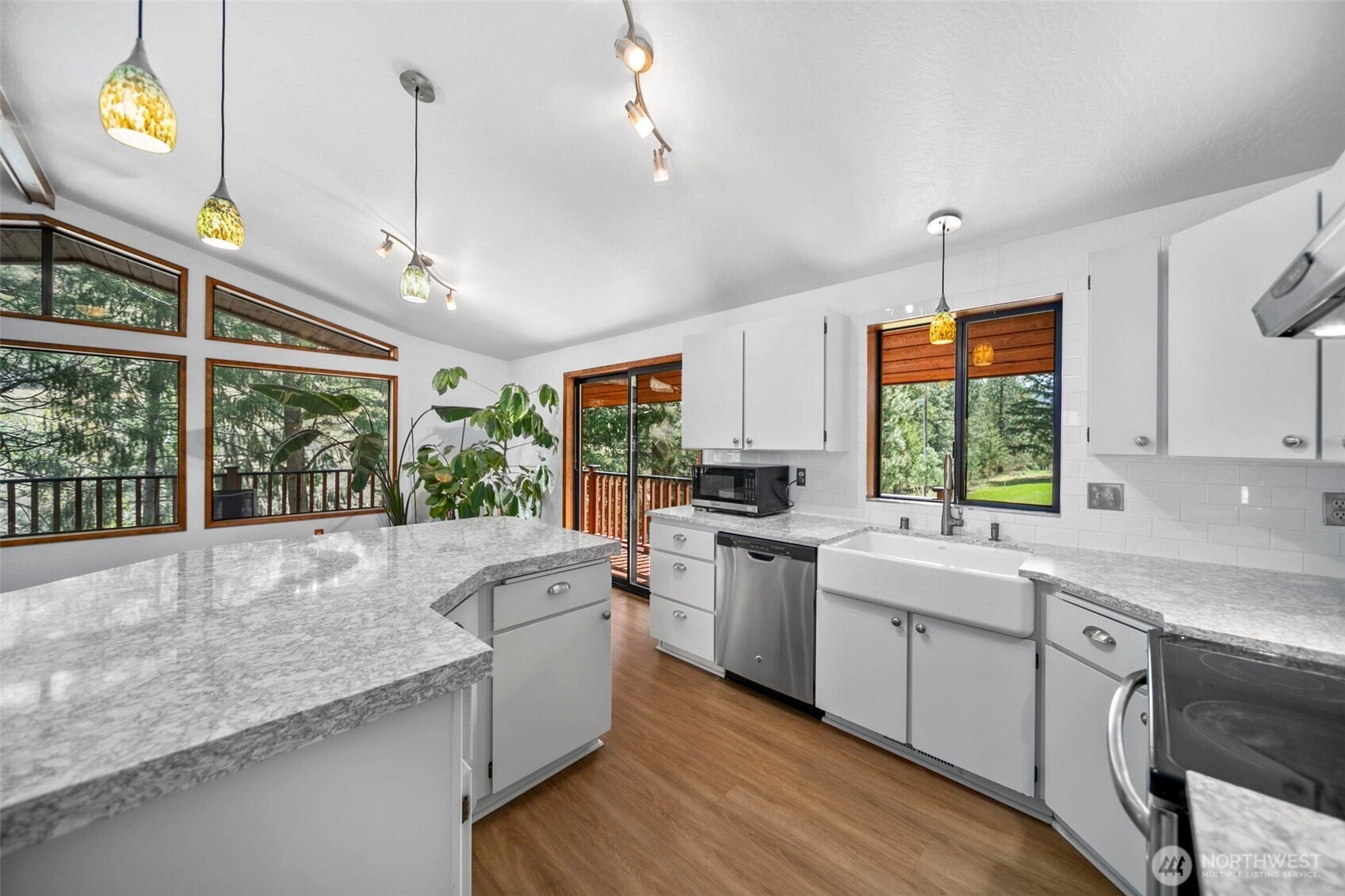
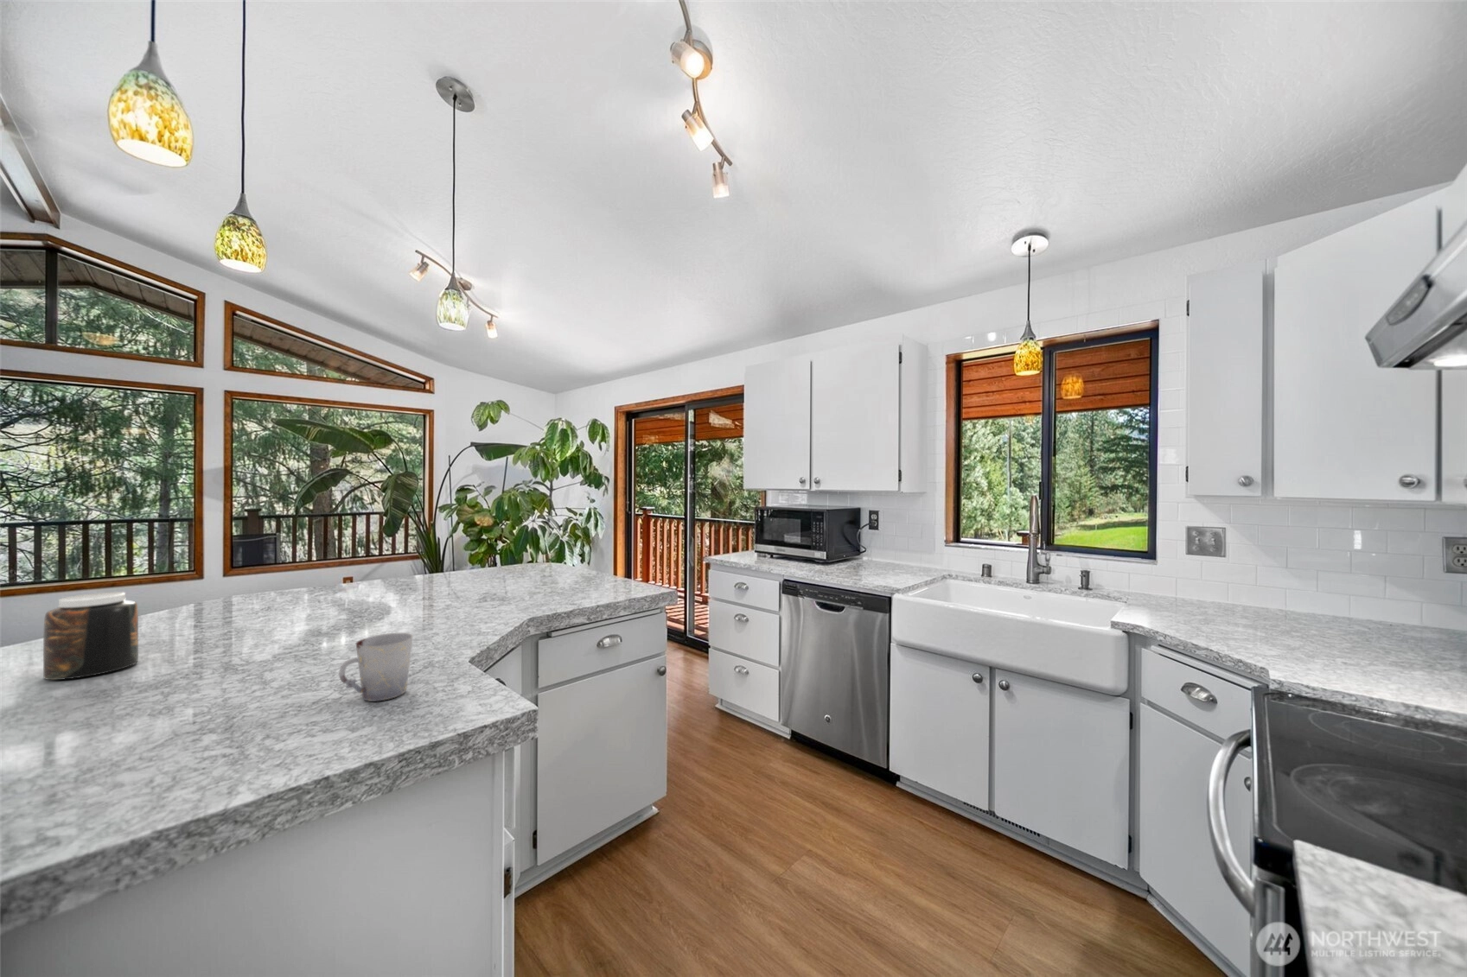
+ cup [338,632,414,702]
+ jar [43,591,140,680]
